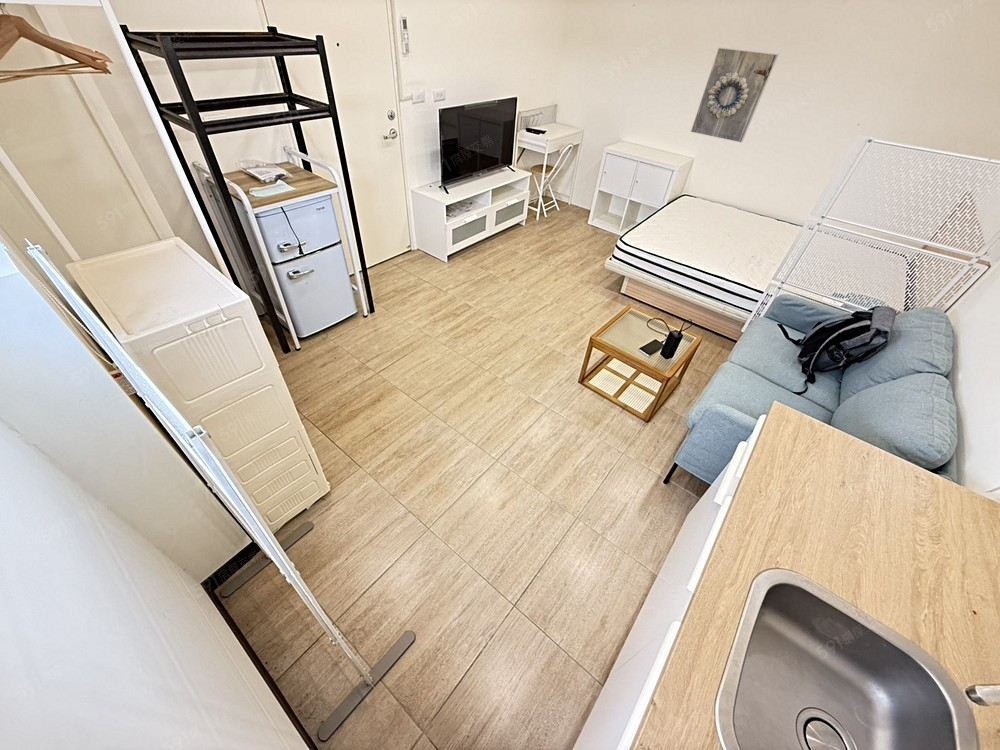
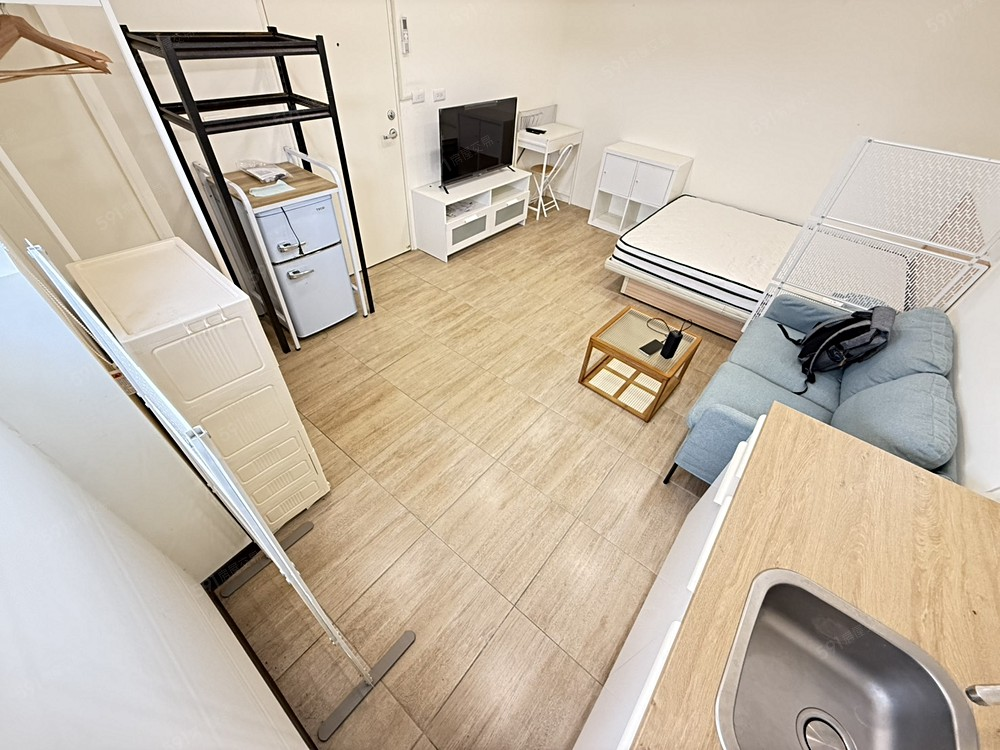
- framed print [690,47,779,143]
